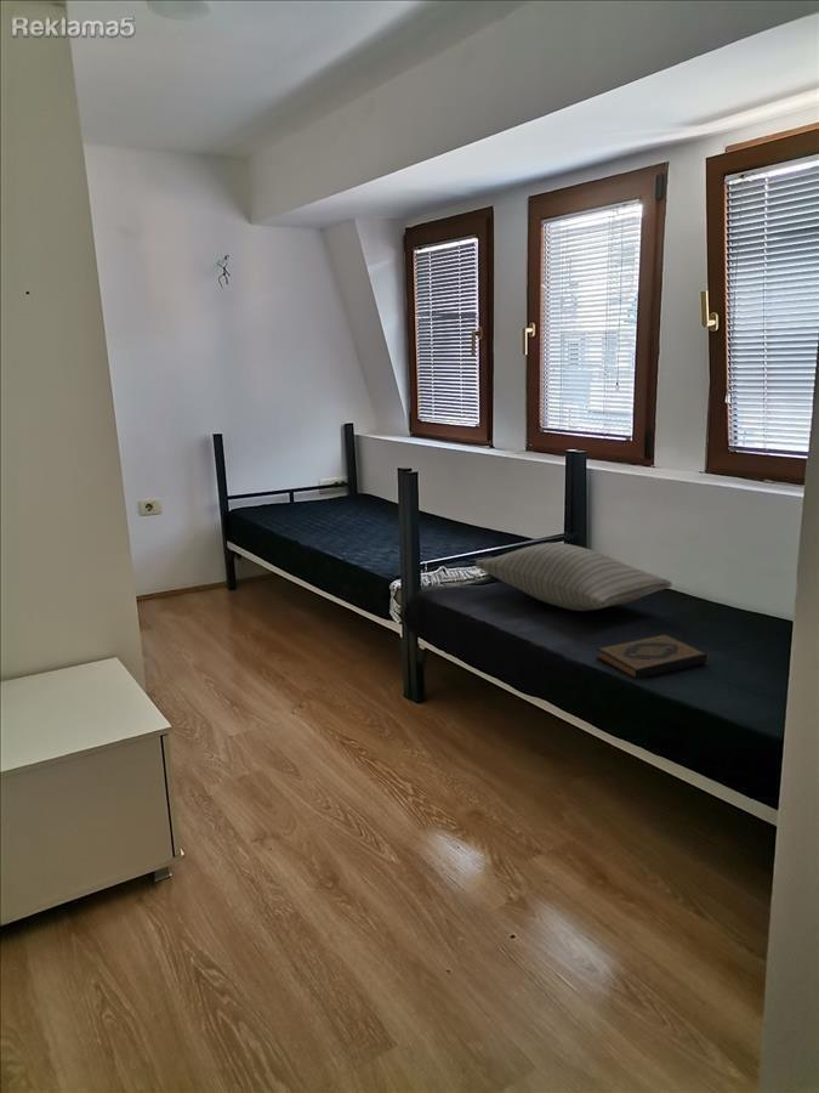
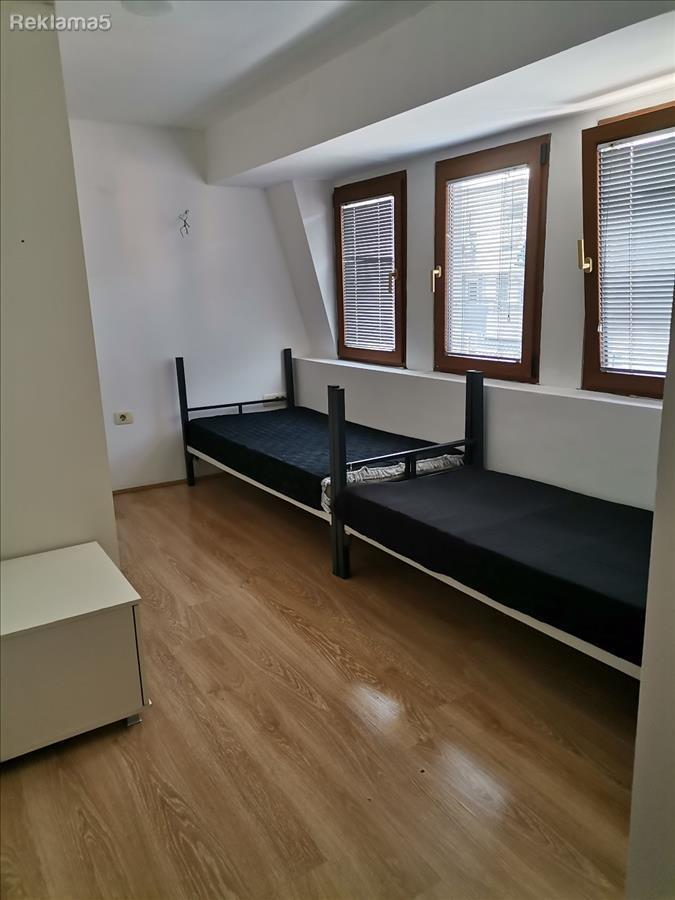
- pillow [474,542,673,612]
- hardback book [596,633,709,680]
